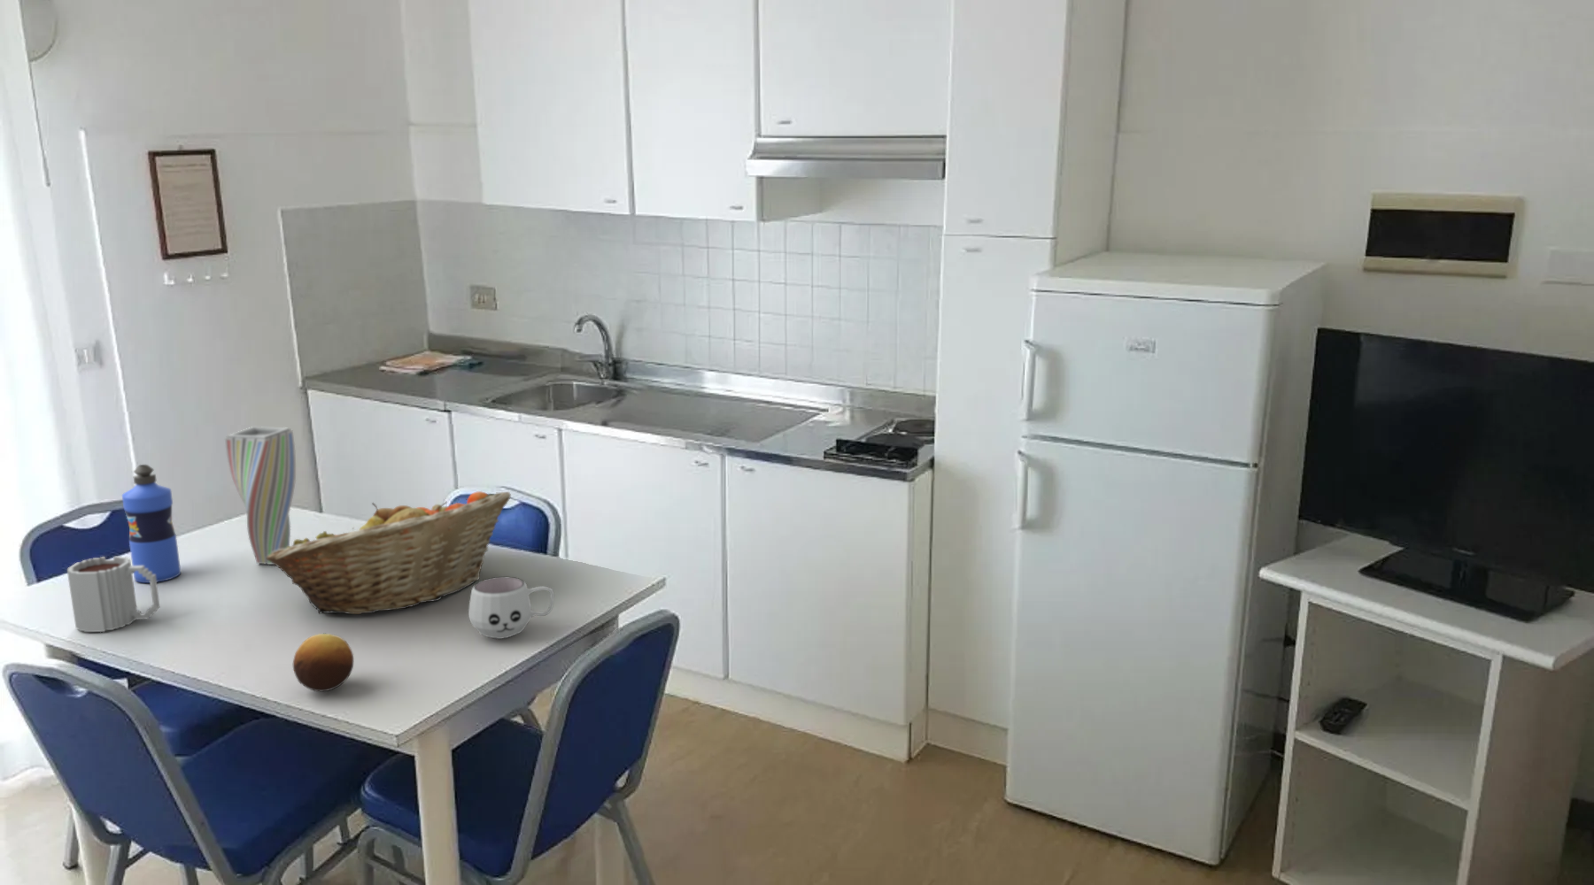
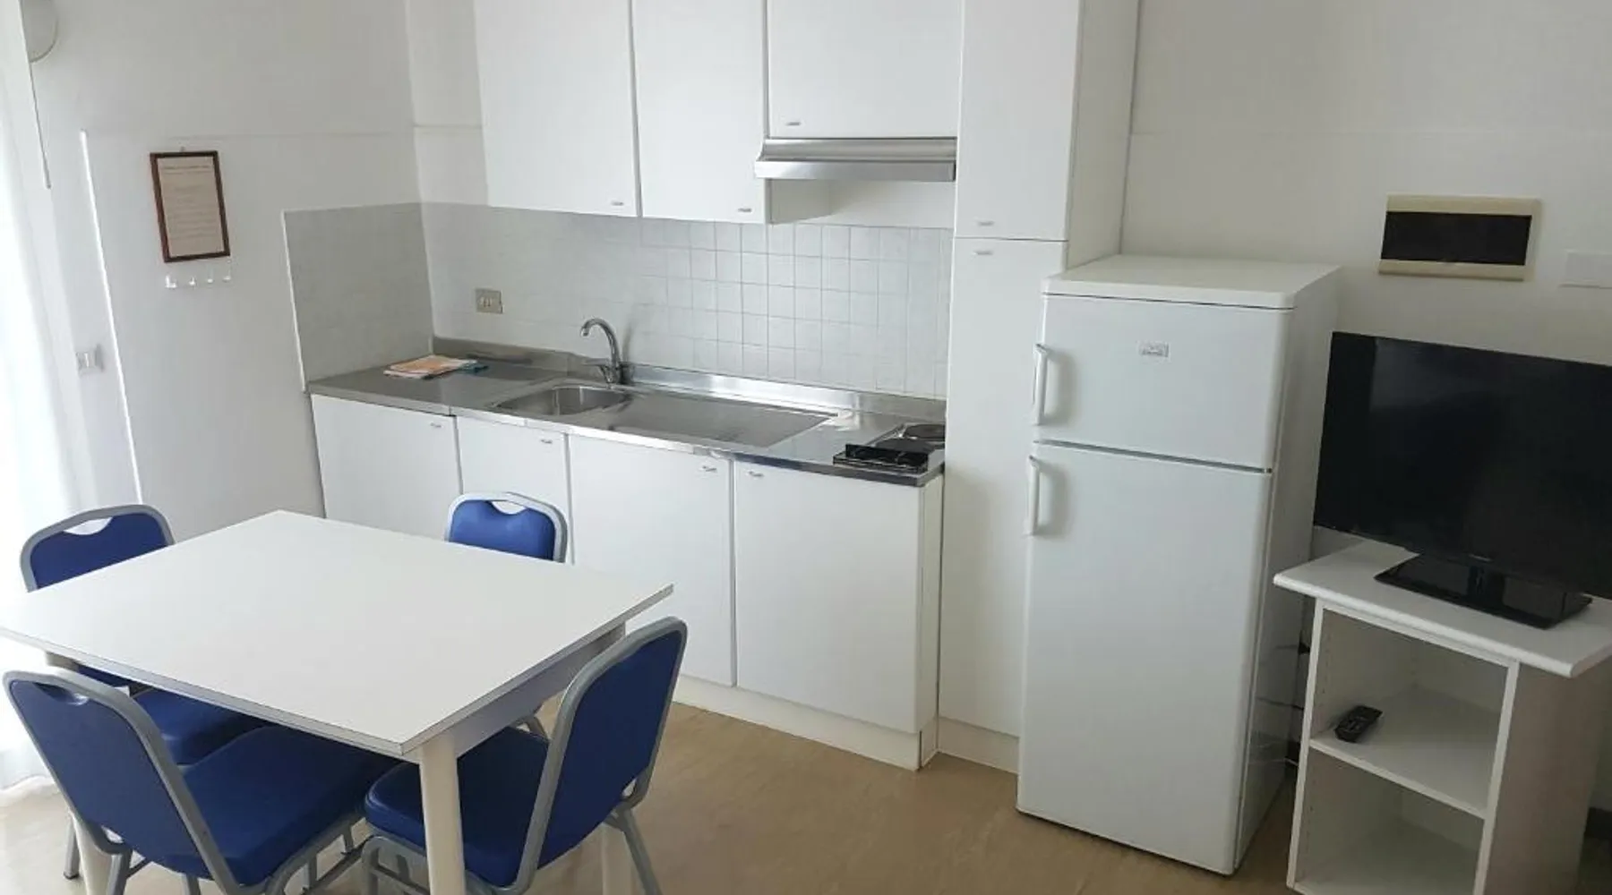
- mug [67,556,160,633]
- mug [468,577,555,640]
- fruit basket [266,490,511,615]
- water bottle [121,463,182,583]
- fruit [292,632,354,692]
- vase [224,426,297,566]
